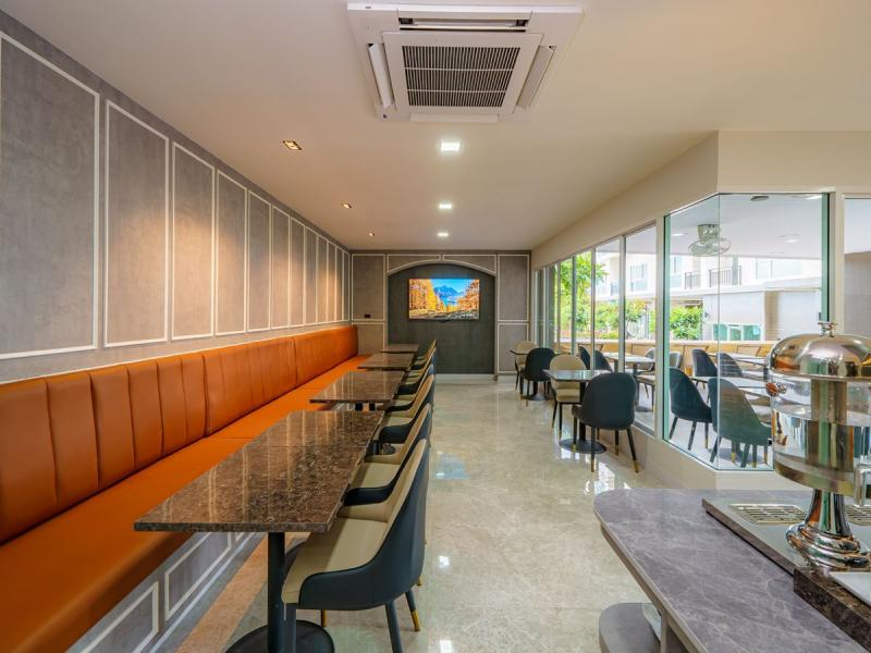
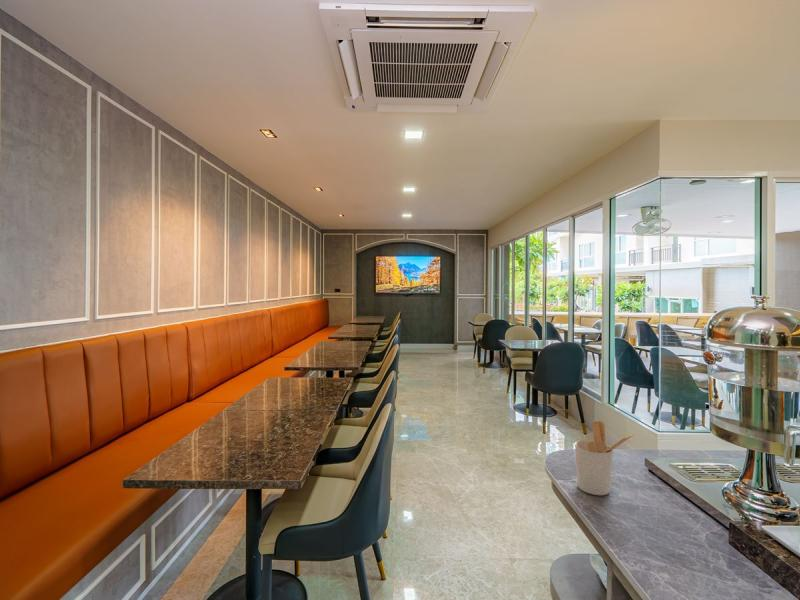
+ utensil holder [574,420,635,496]
